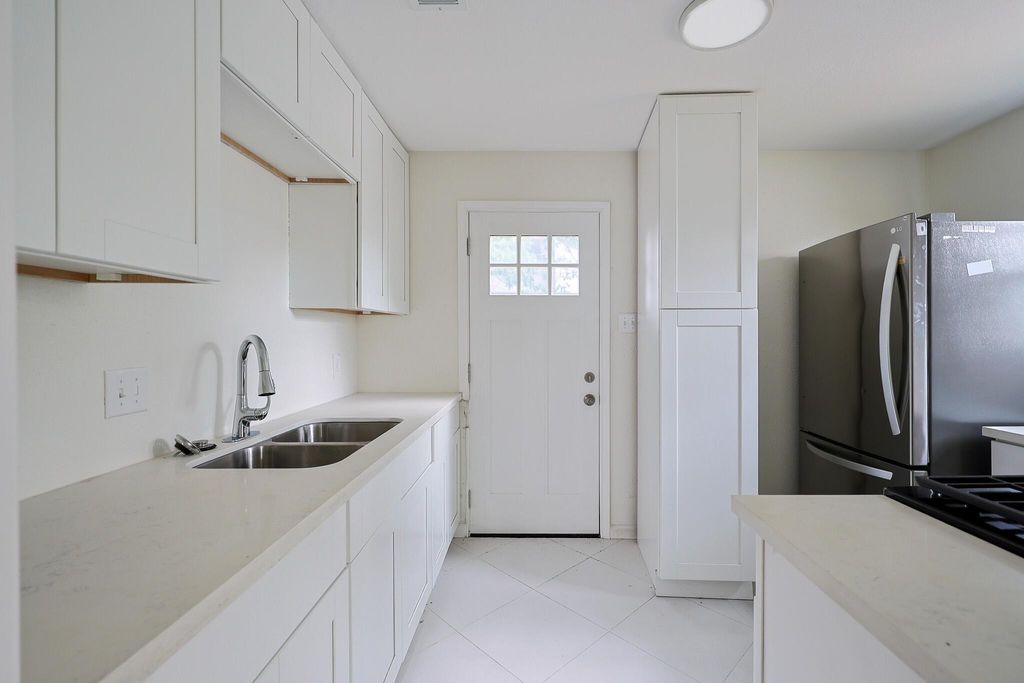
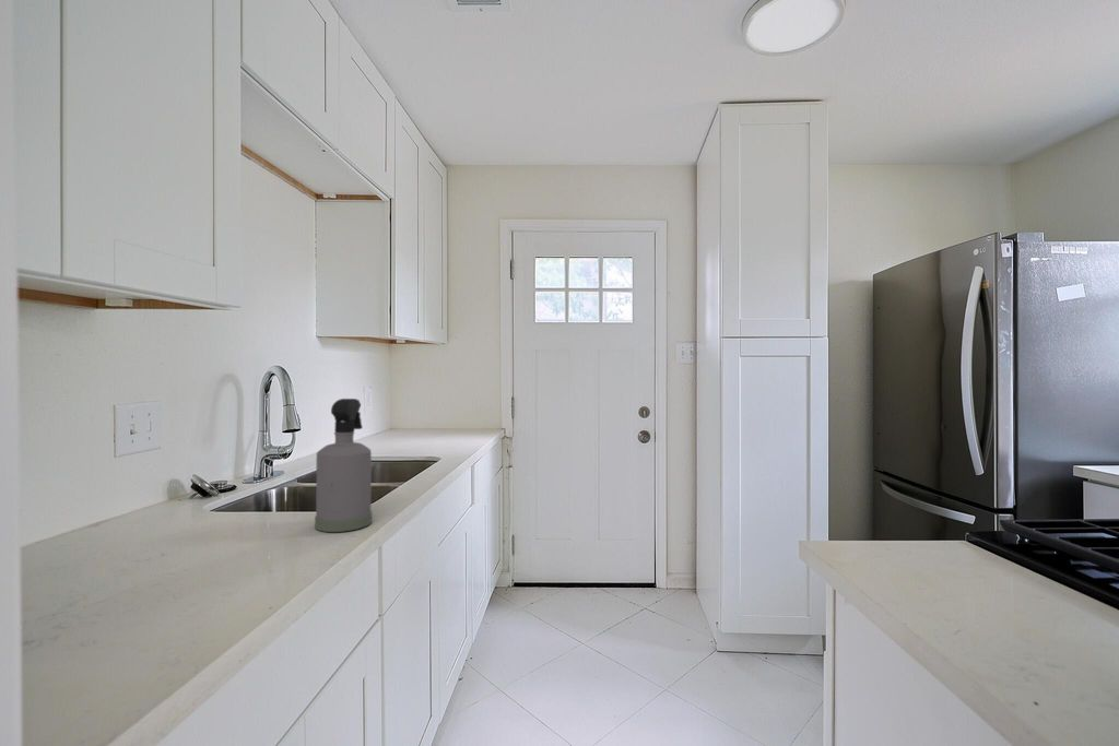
+ spray bottle [314,398,373,533]
